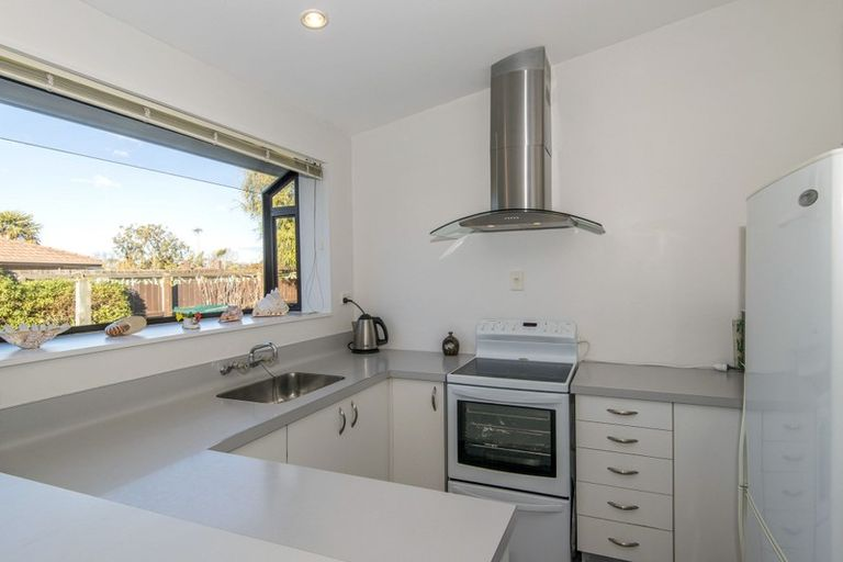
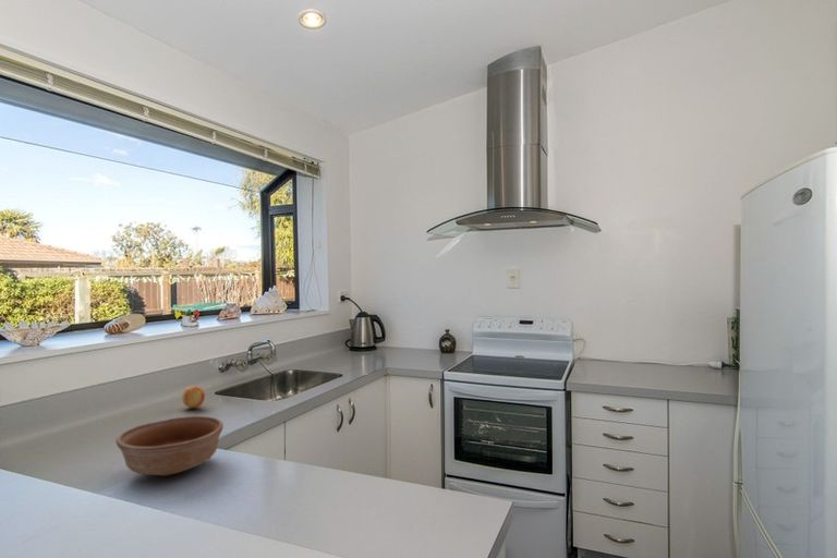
+ fruit [181,385,206,409]
+ bowl [114,415,225,476]
